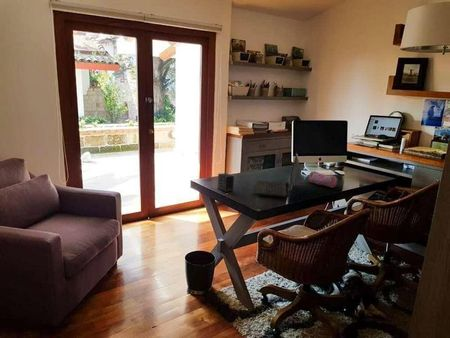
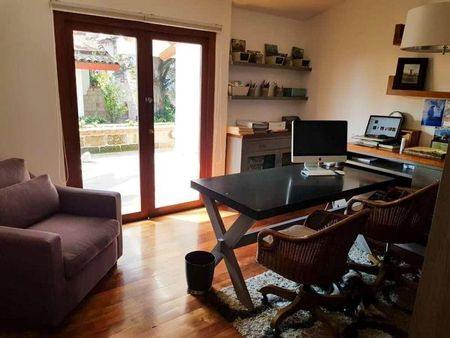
- pencil case [306,170,338,189]
- small box [217,172,235,193]
- laptop [253,152,300,198]
